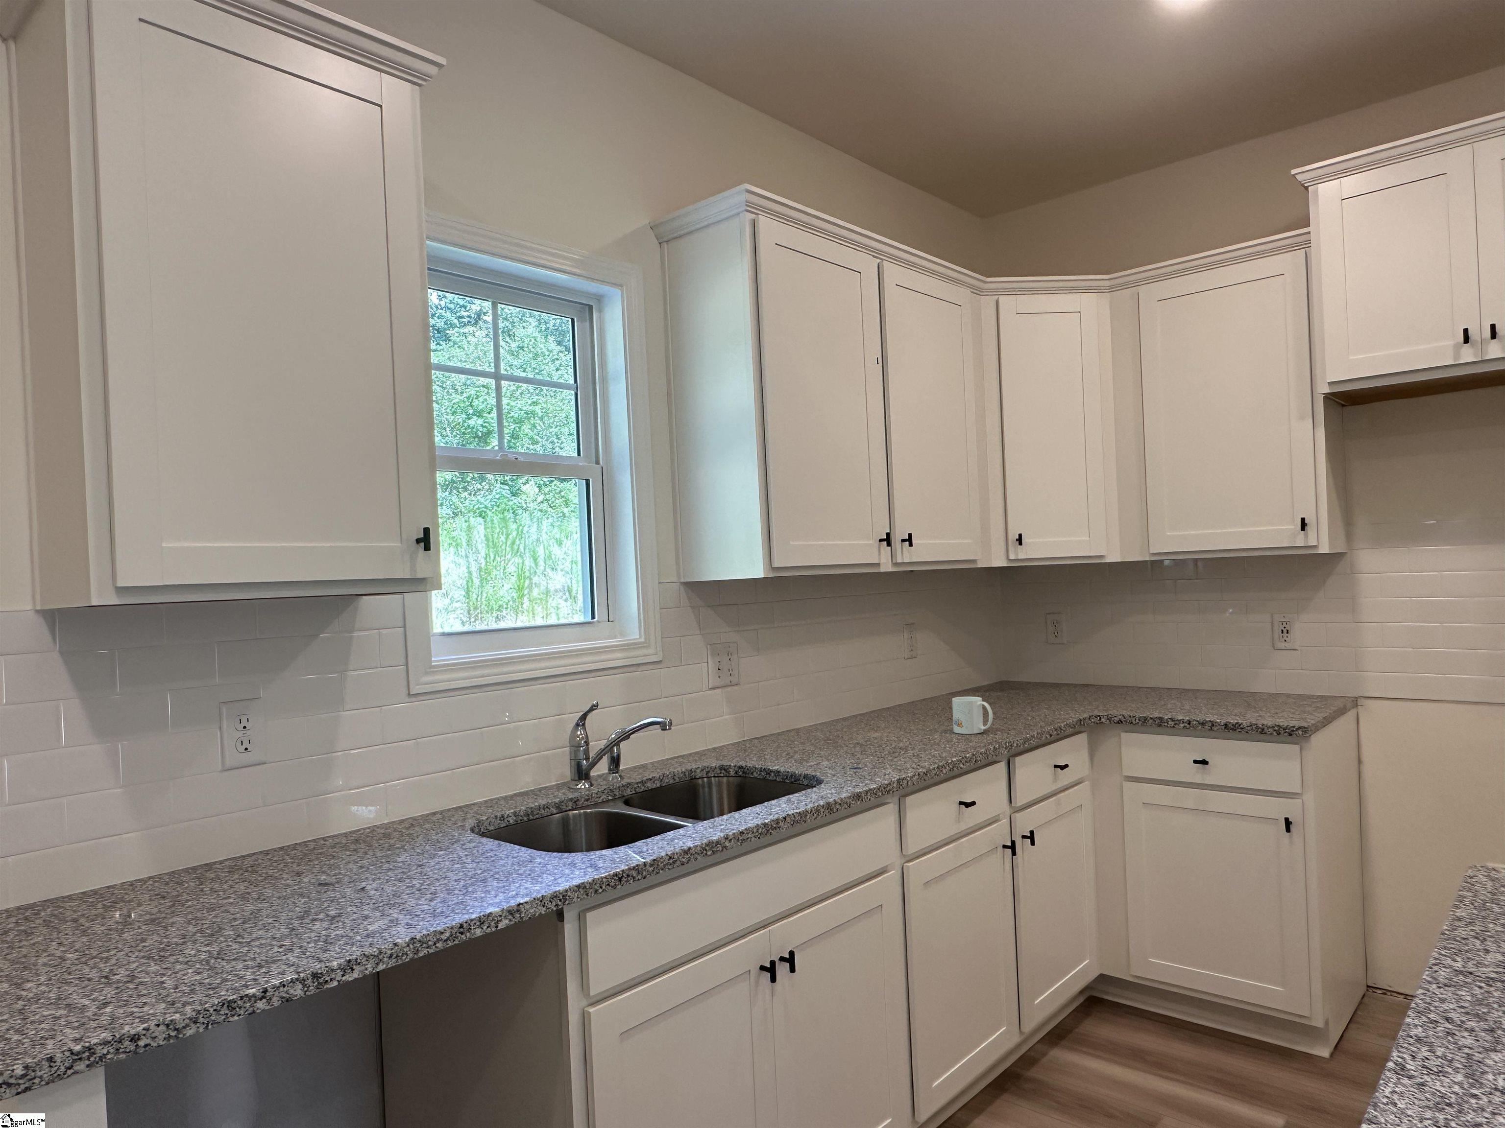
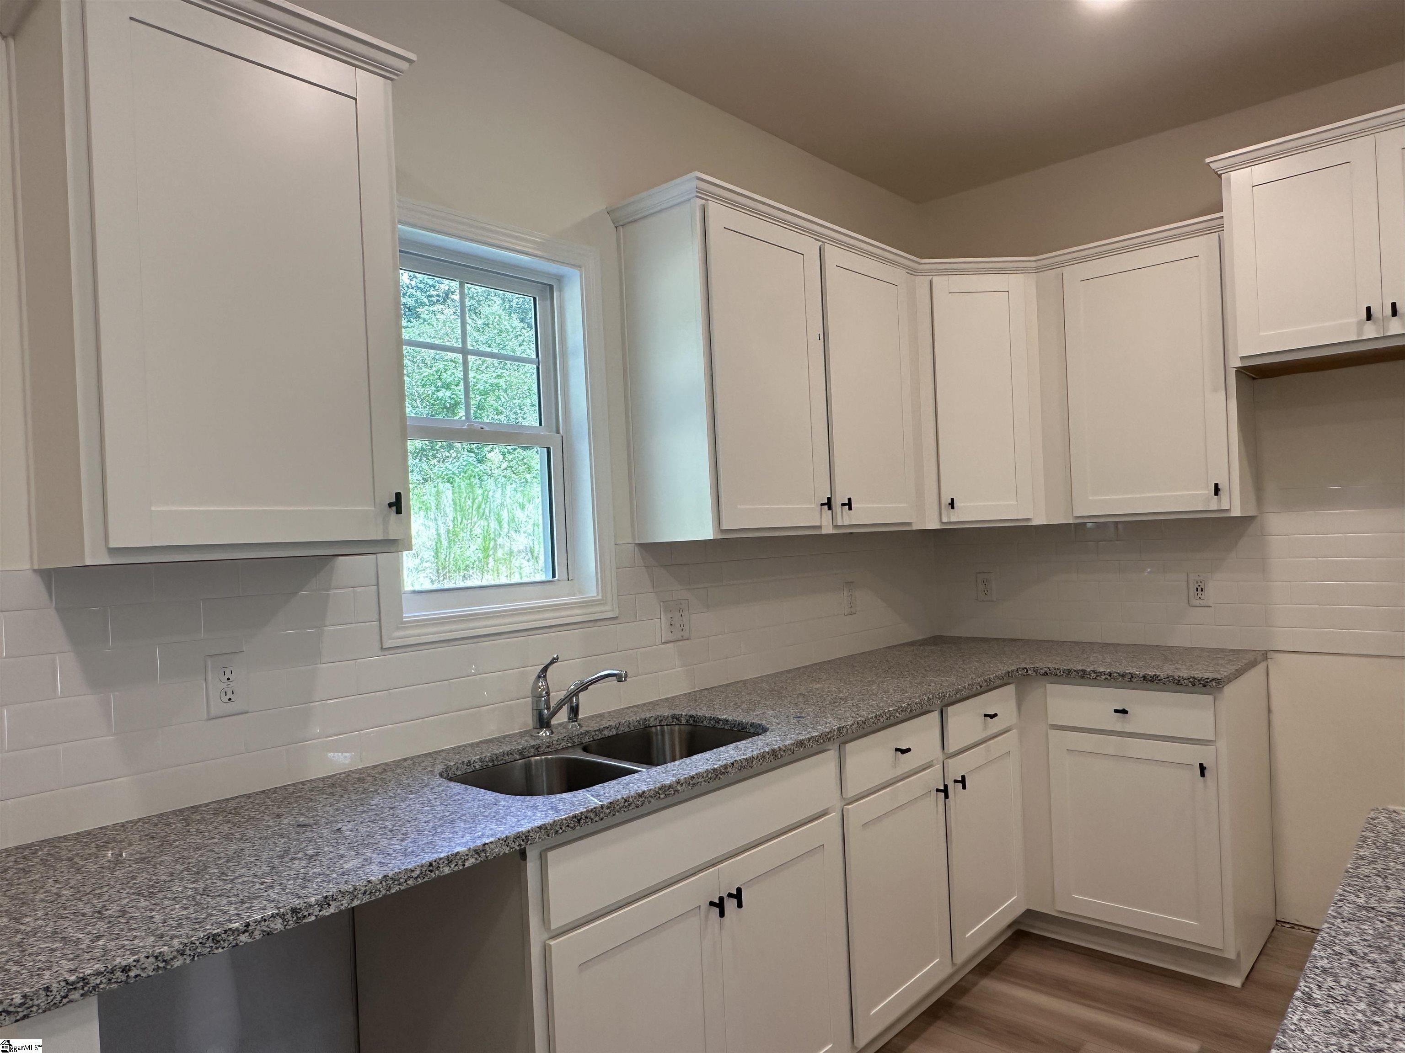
- mug [952,697,993,735]
